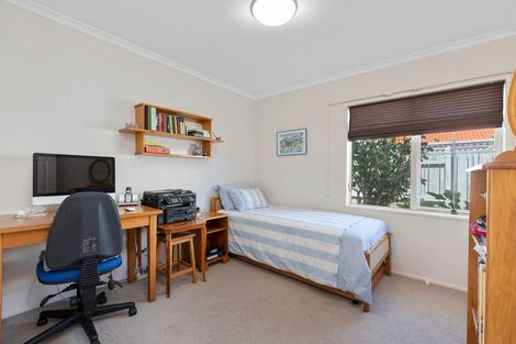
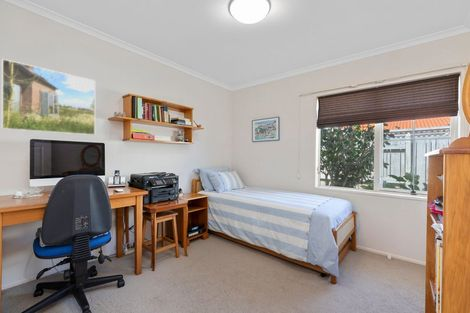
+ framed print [1,58,96,136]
